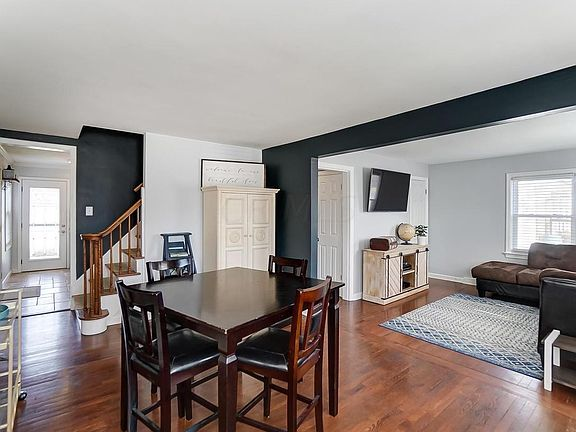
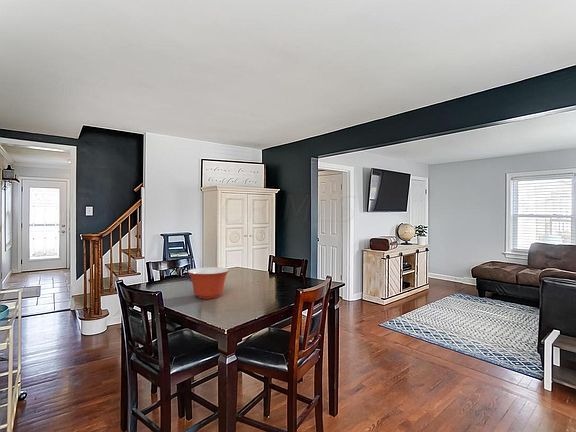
+ mixing bowl [187,266,230,300]
